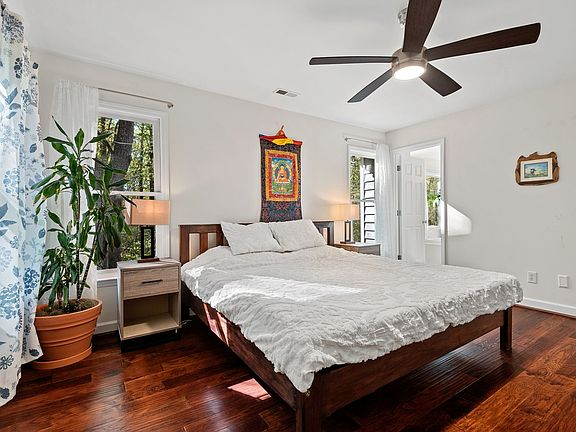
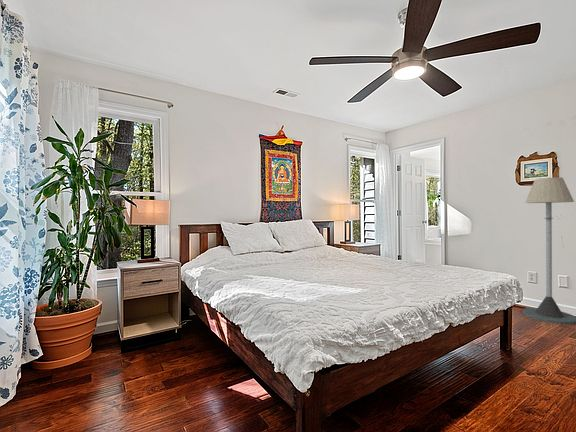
+ floor lamp [522,176,576,325]
